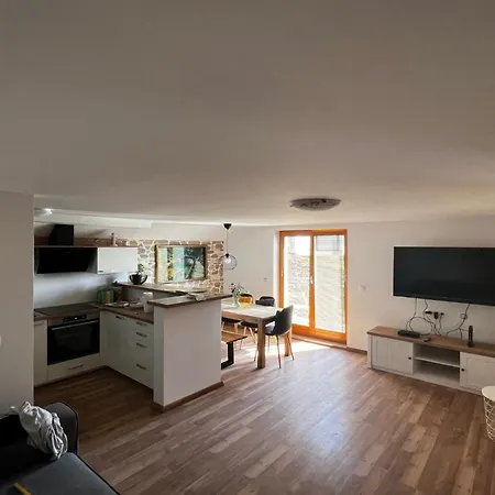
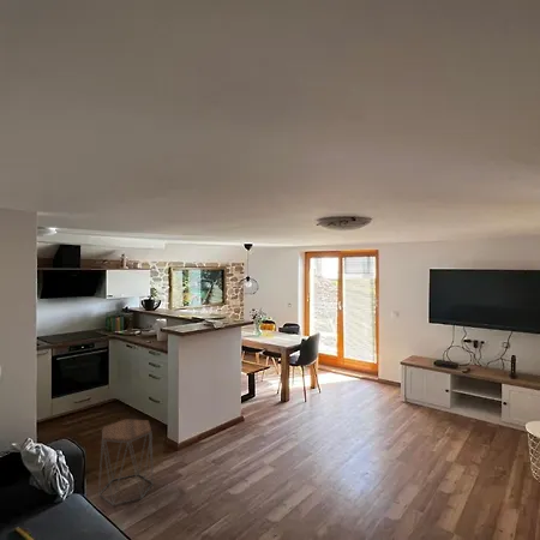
+ side table [97,418,155,506]
